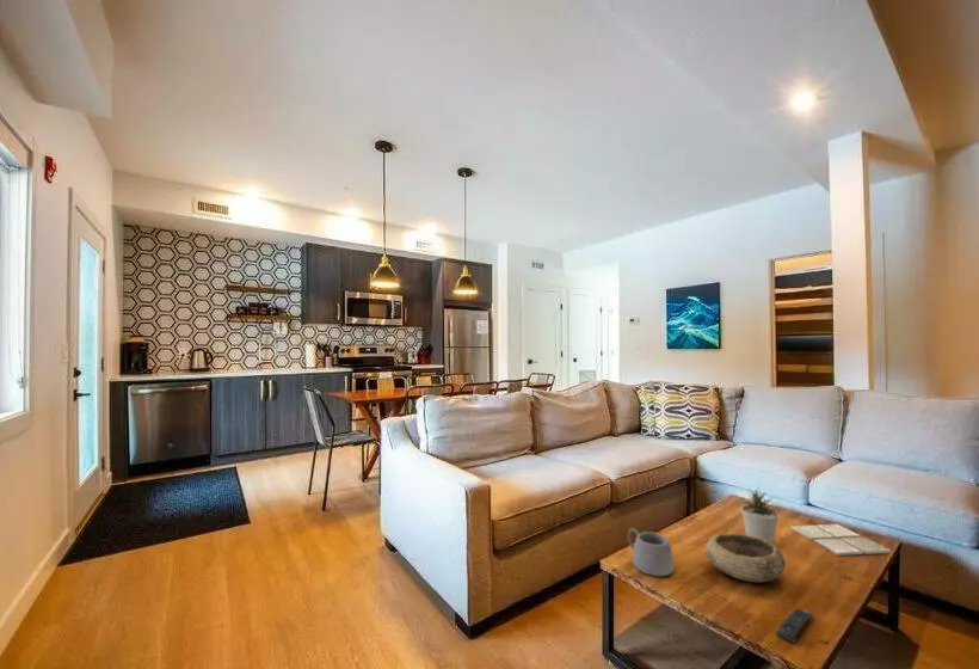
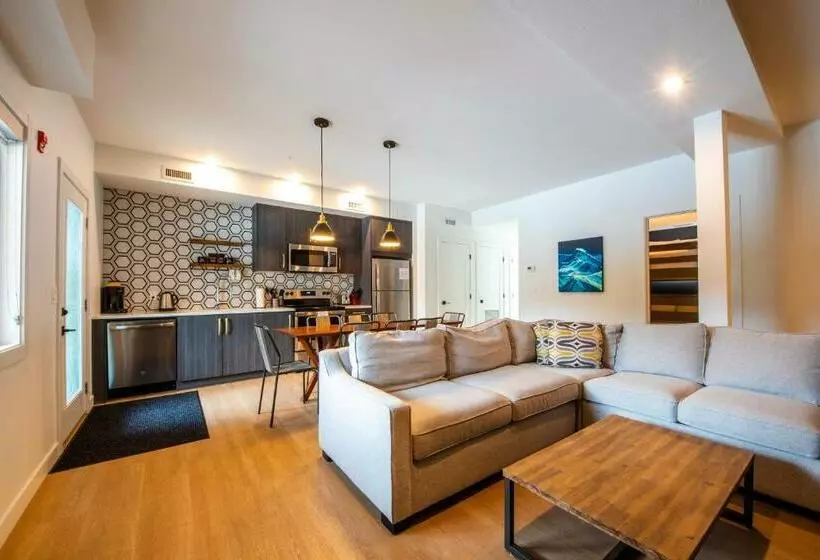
- potted plant [739,486,780,544]
- bowl [703,533,787,583]
- remote control [775,607,813,644]
- mug [627,527,676,577]
- drink coaster [789,523,892,557]
